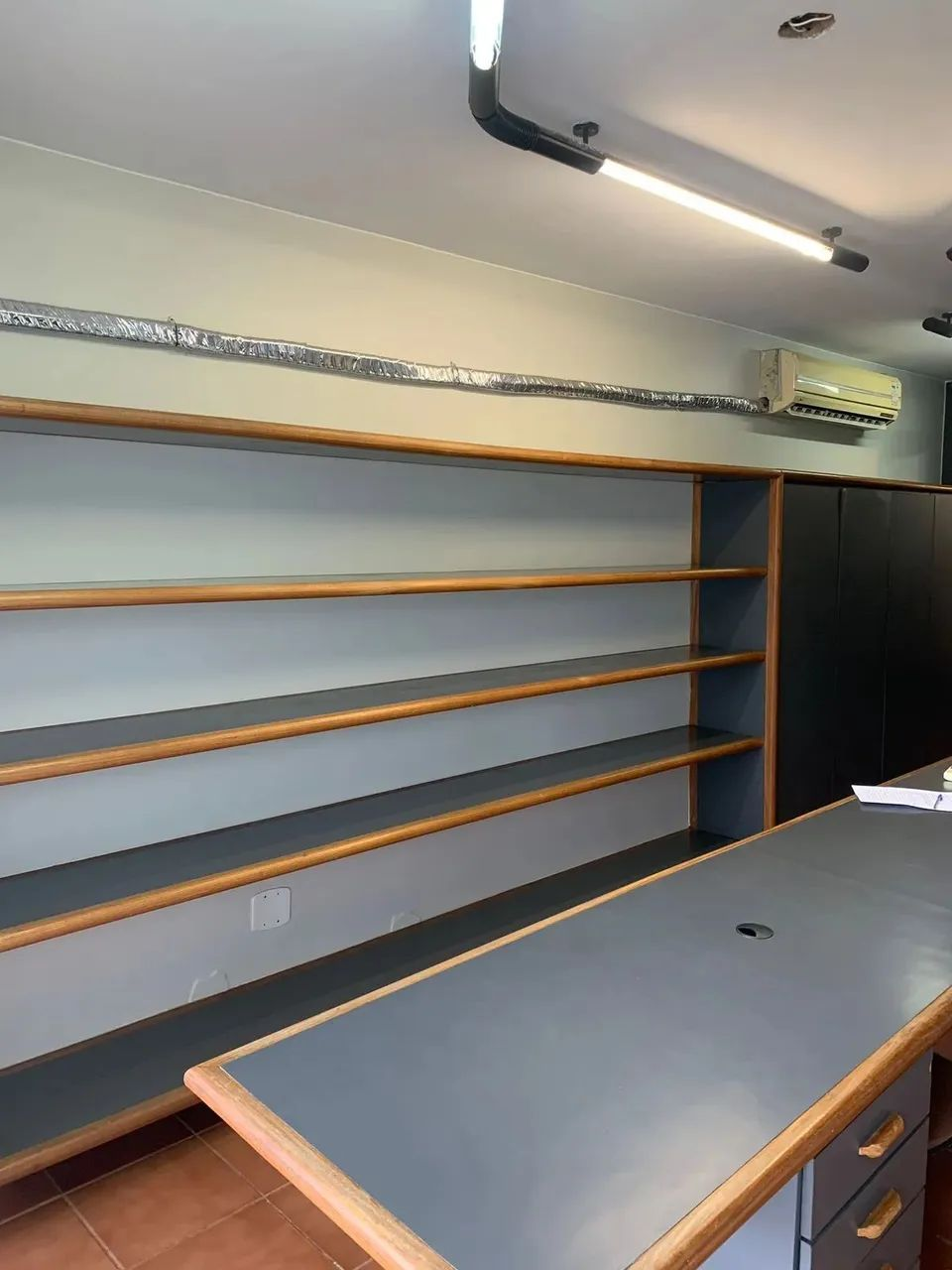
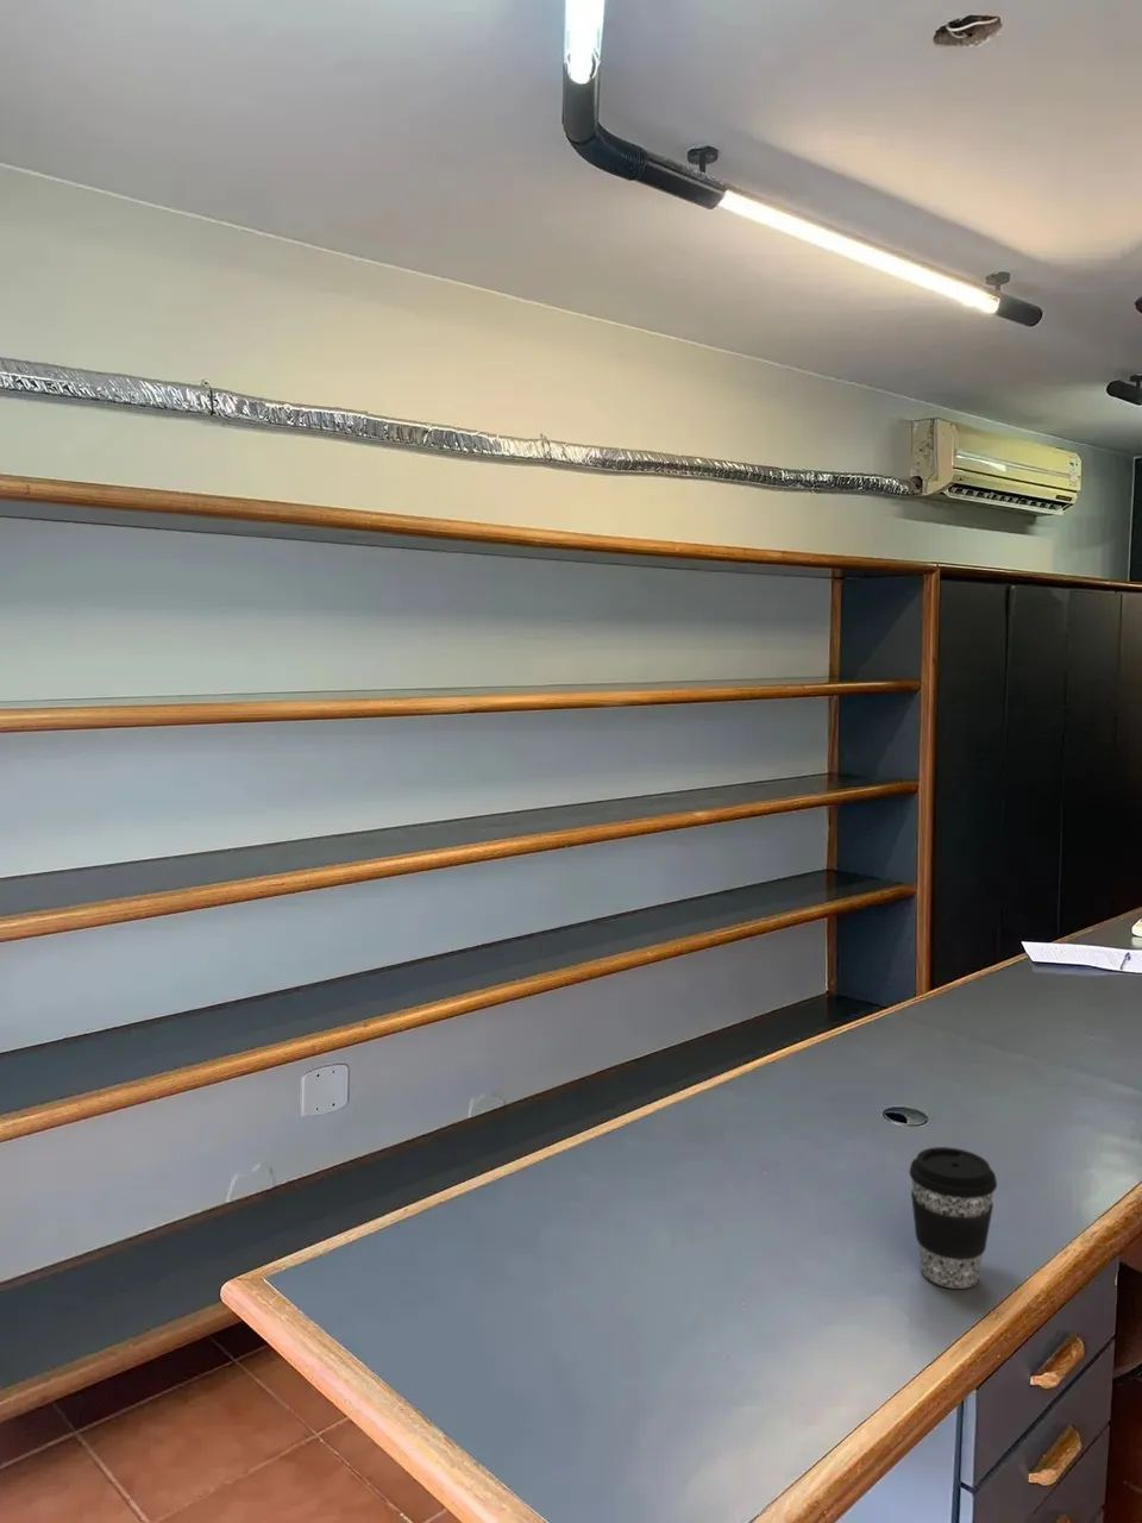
+ coffee cup [908,1145,998,1290]
